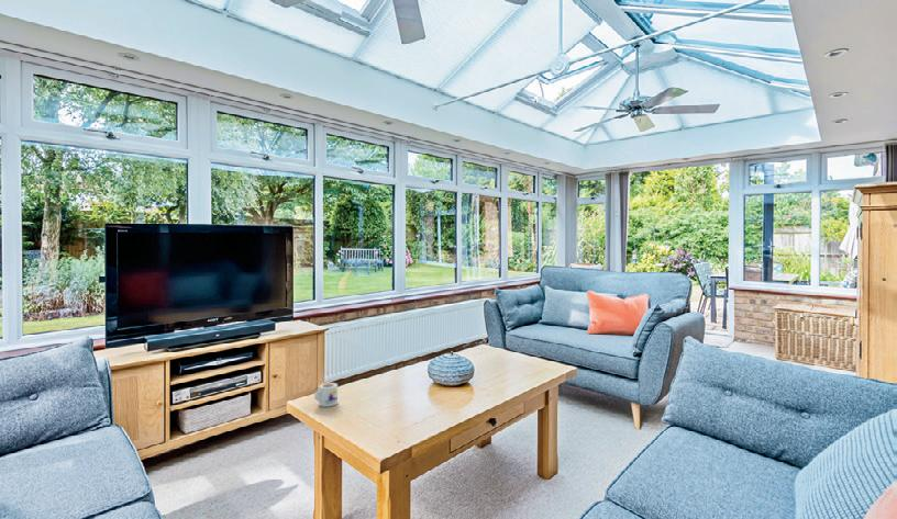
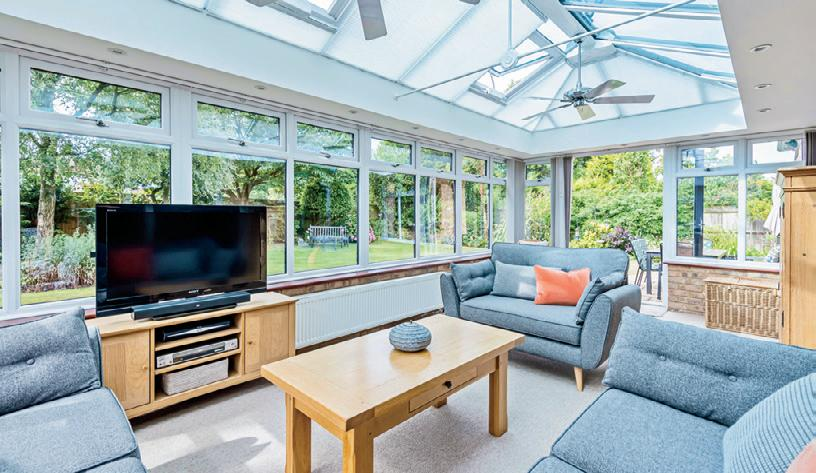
- mug [313,382,339,408]
